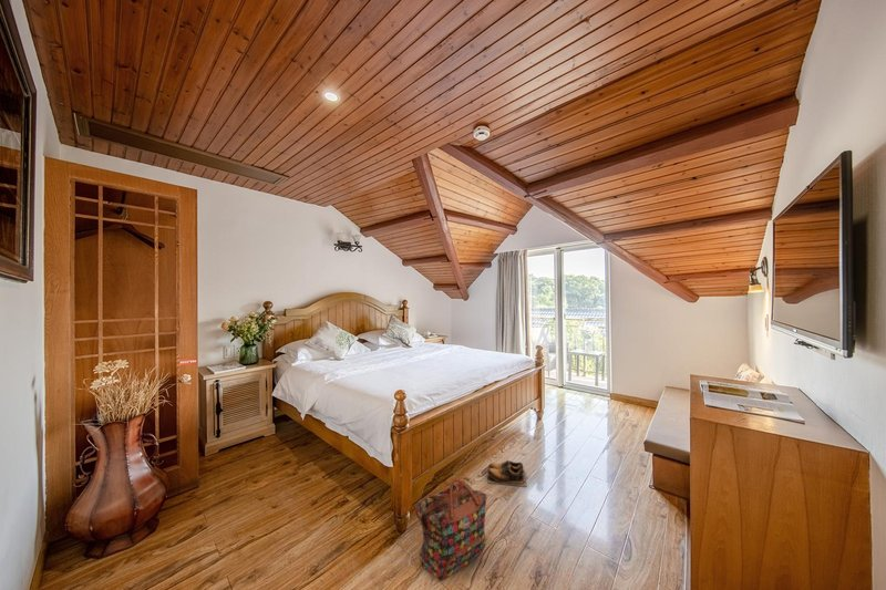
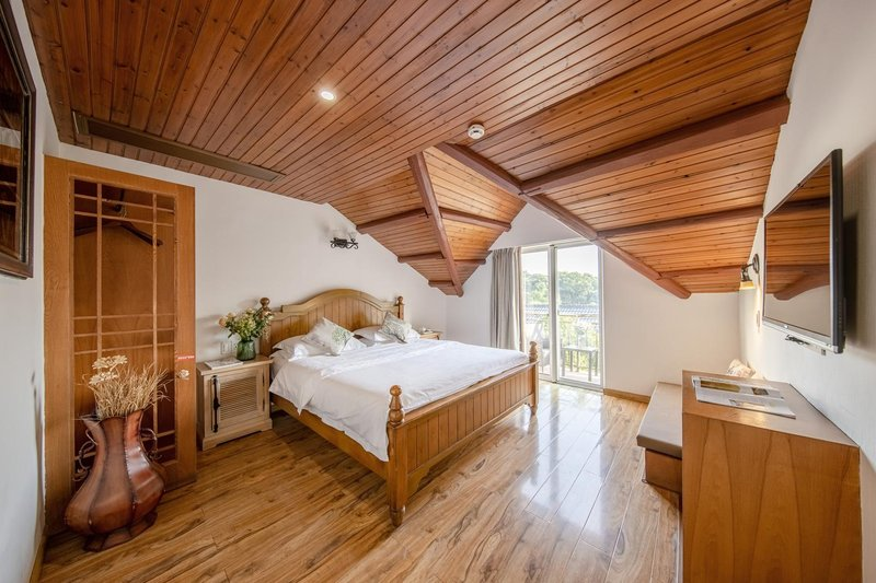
- backpack [414,477,488,582]
- shoes [486,459,528,488]
